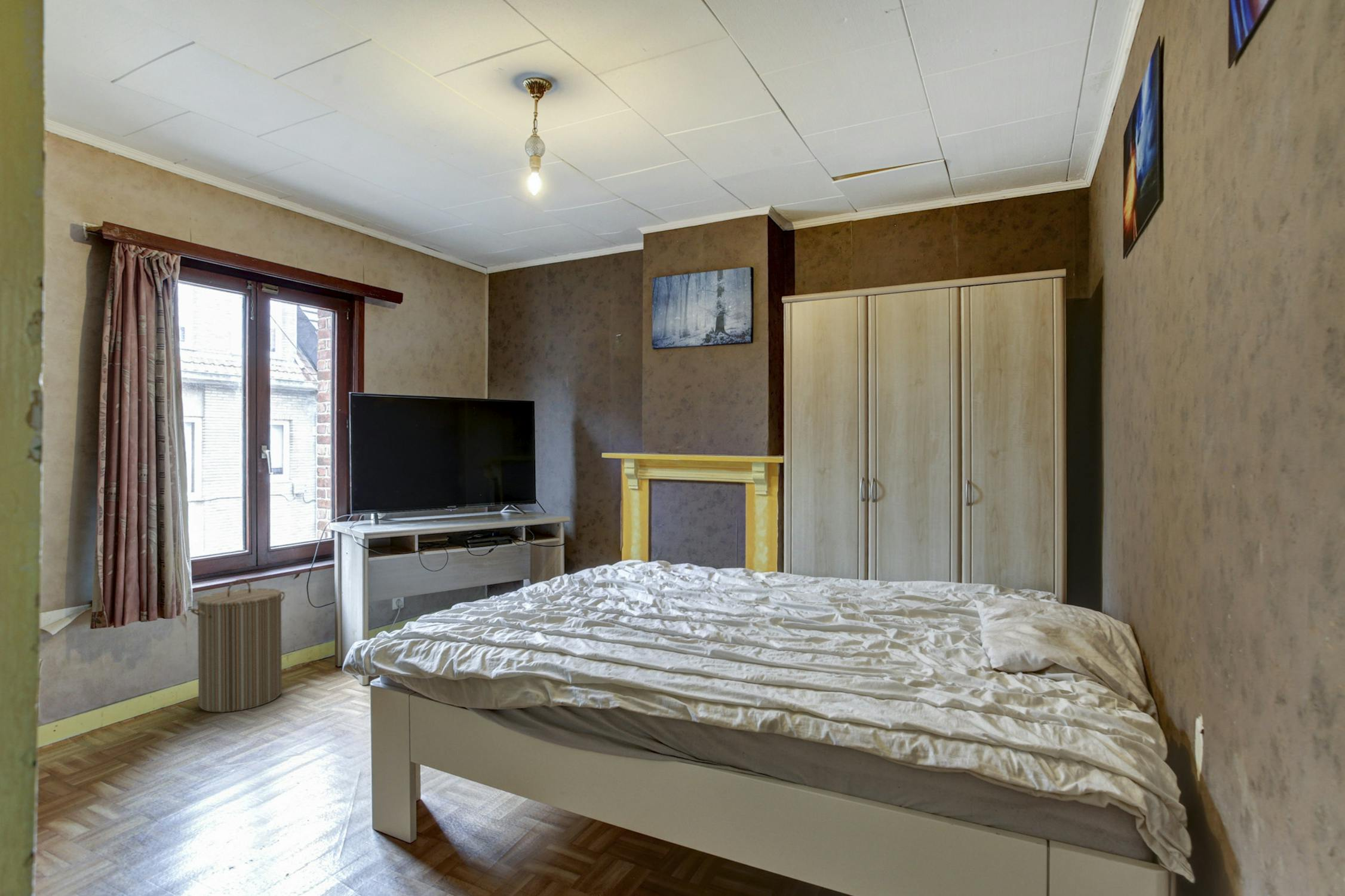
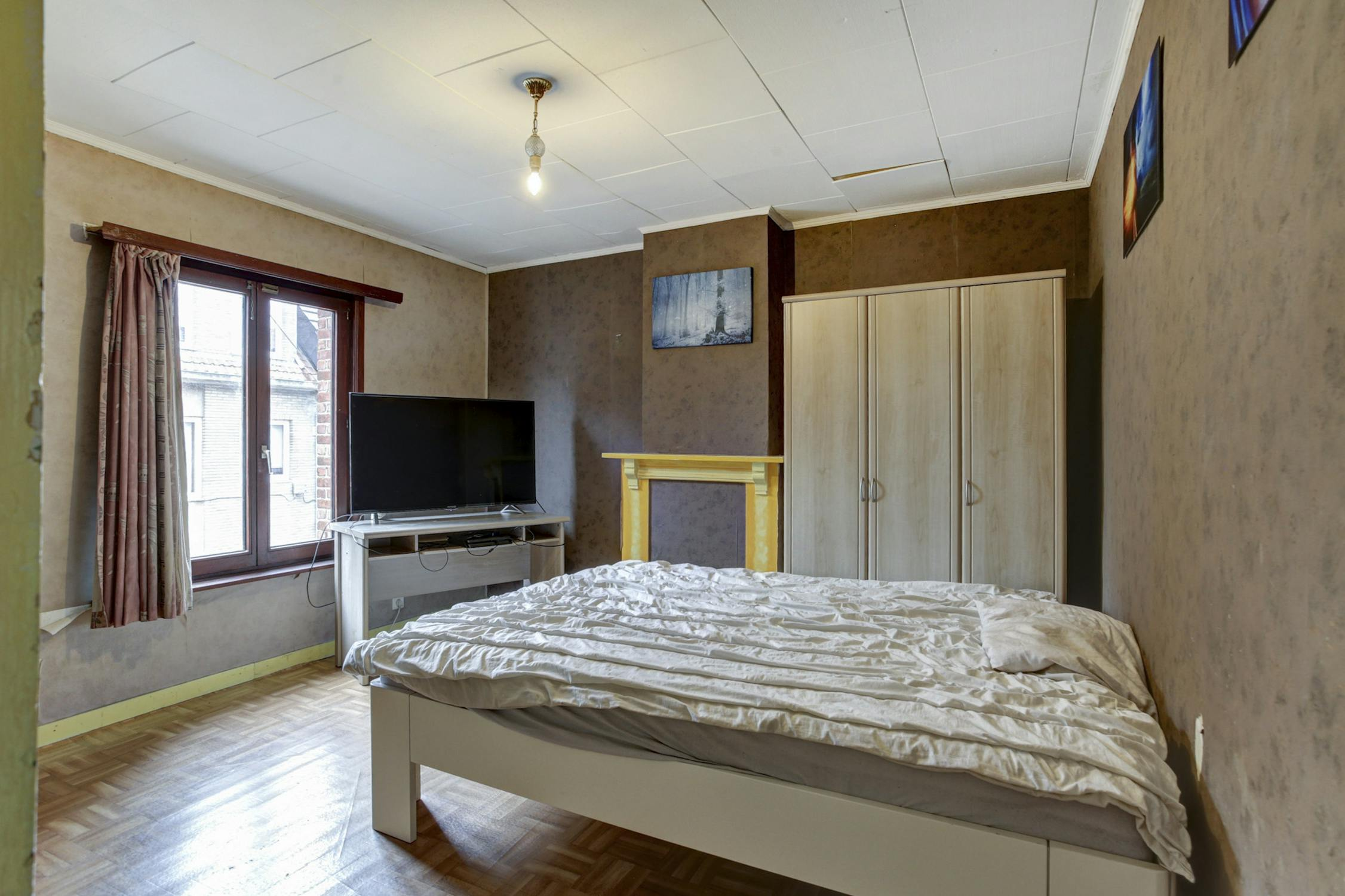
- laundry hamper [190,578,286,713]
